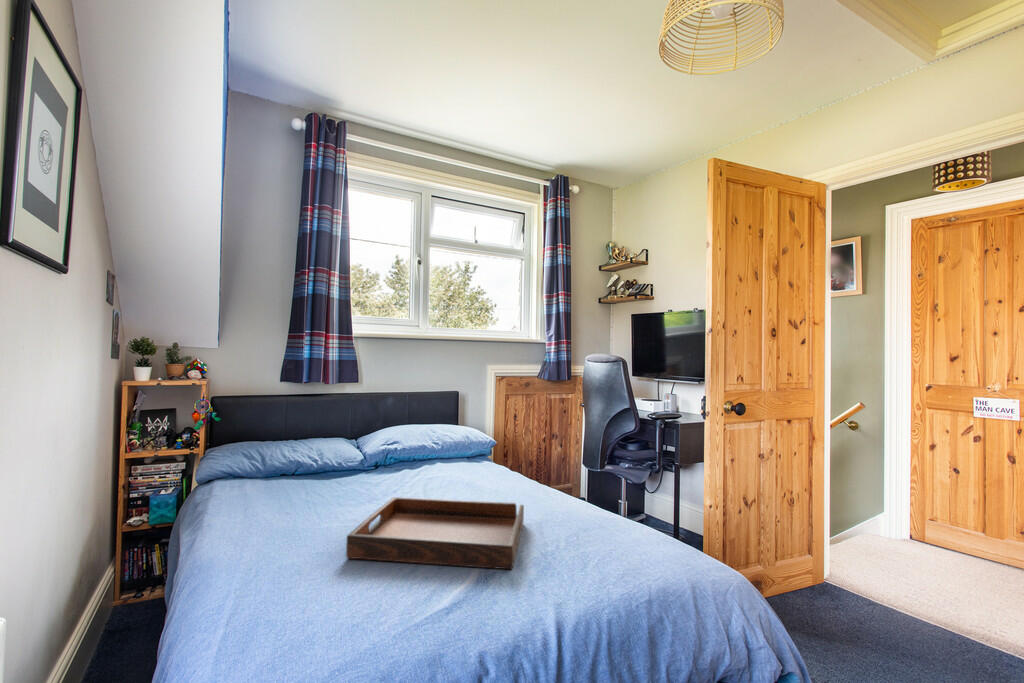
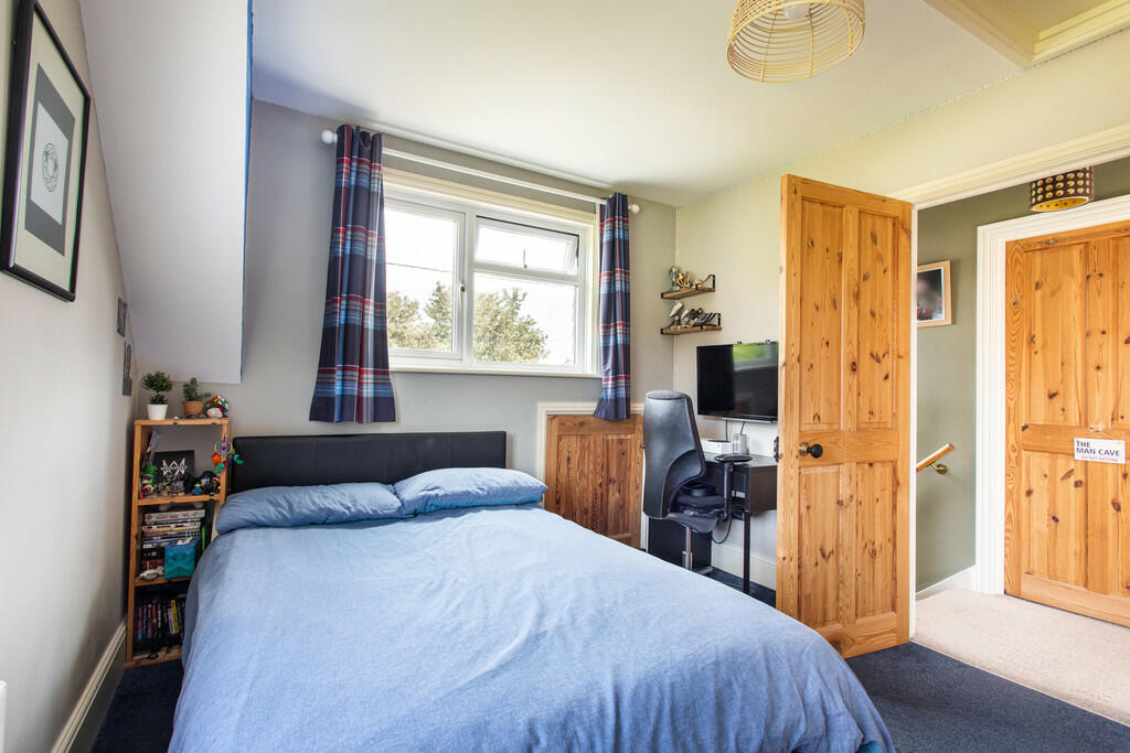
- serving tray [345,496,525,570]
